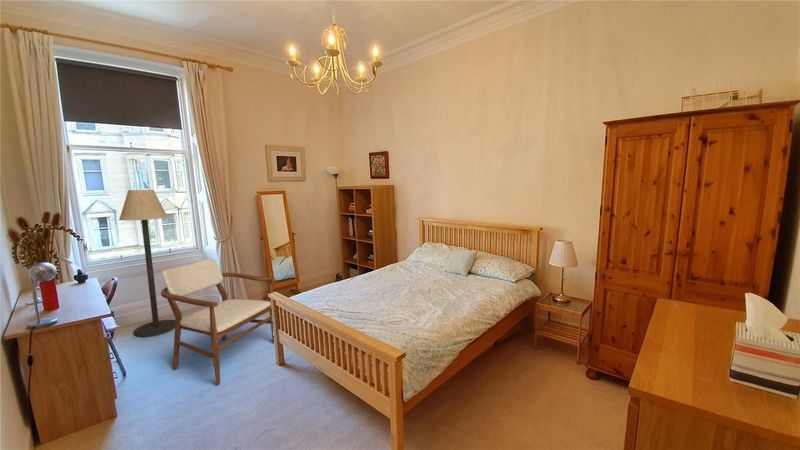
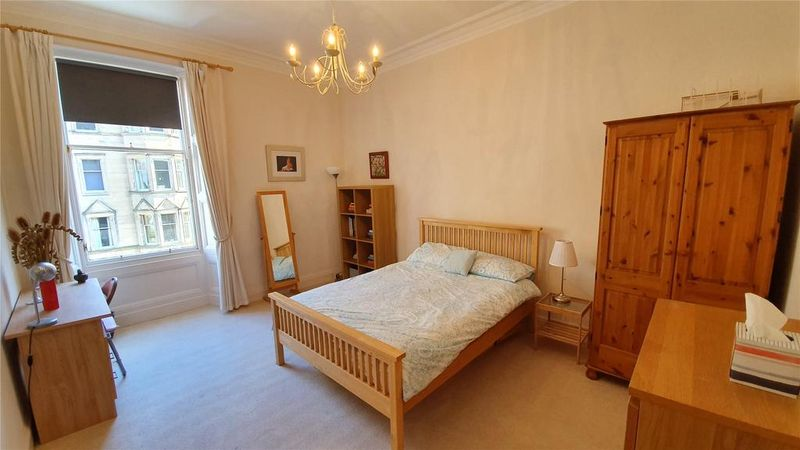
- armchair [160,258,276,385]
- floor lamp [118,189,175,338]
